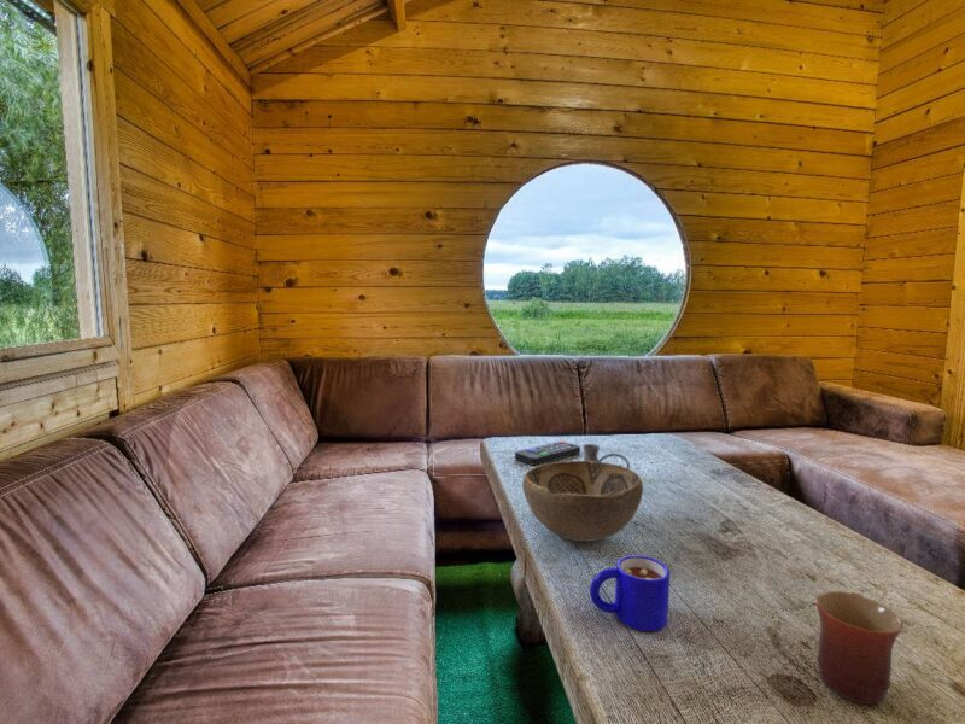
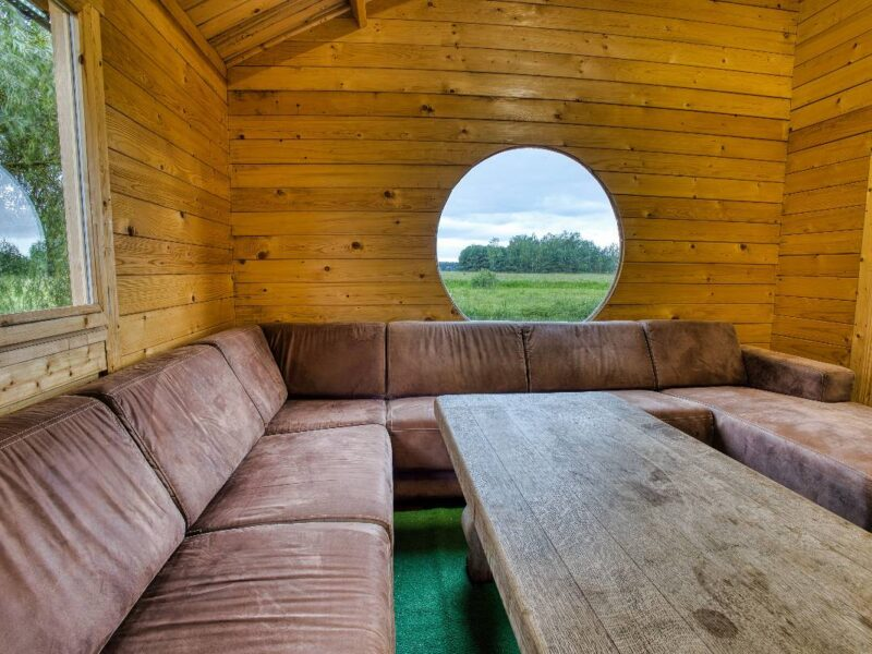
- mug [814,590,903,705]
- decorative bowl [521,460,644,542]
- mug [589,554,671,632]
- remote control [514,440,581,467]
- candle holder [581,443,631,469]
